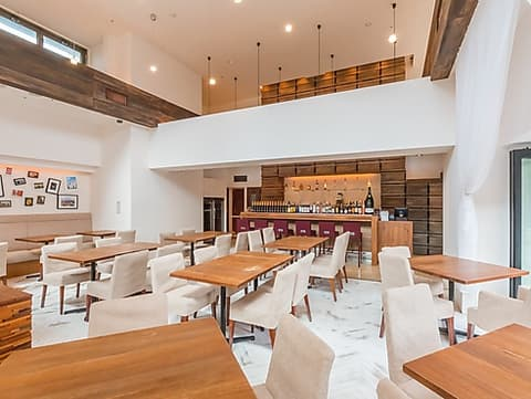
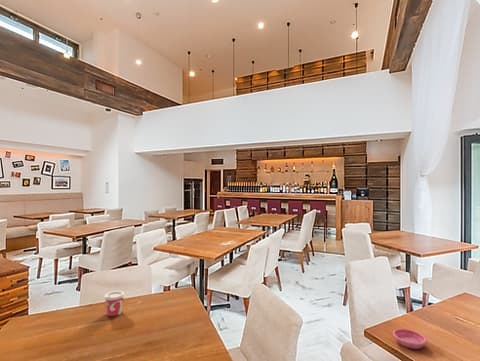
+ saucer [392,328,428,350]
+ cup [103,290,126,317]
